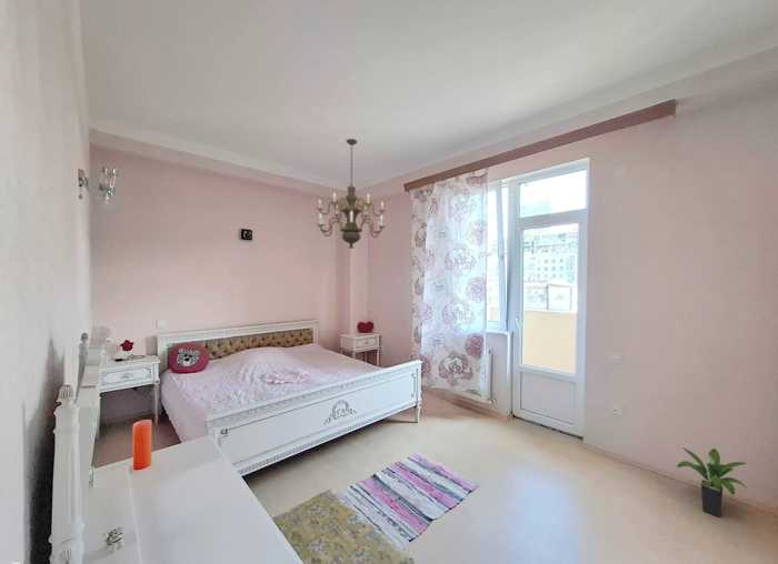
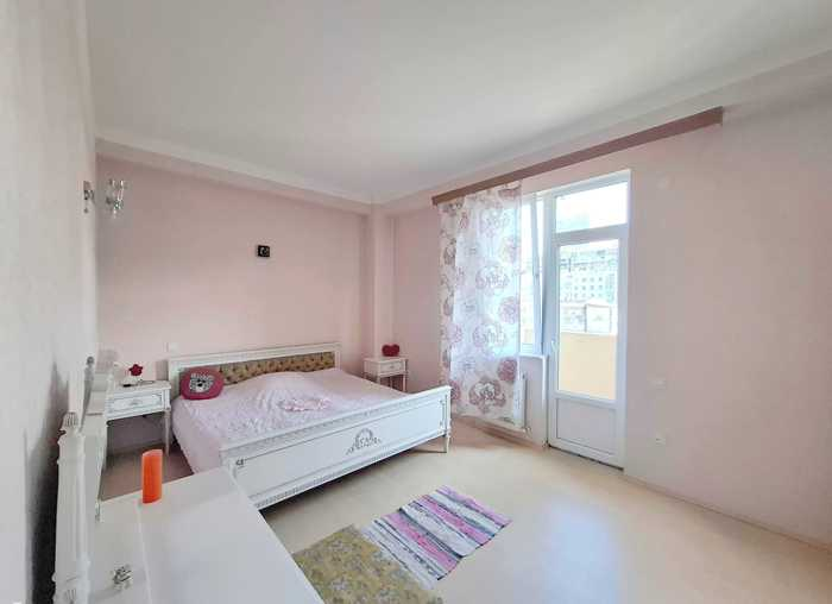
- potted plant [676,446,748,518]
- chandelier [316,138,386,250]
